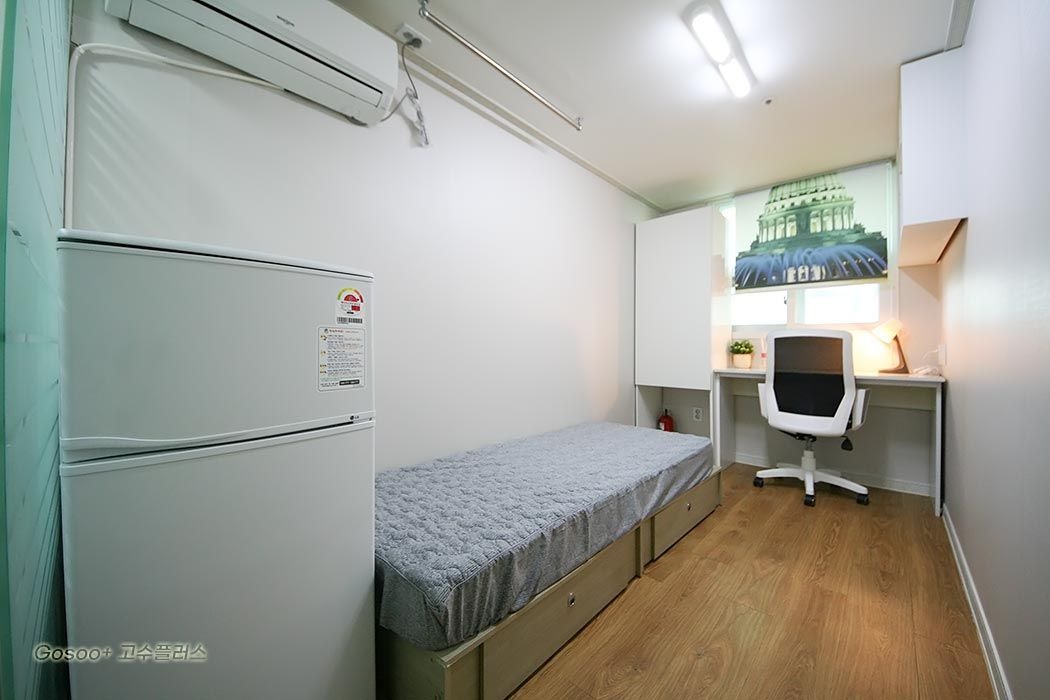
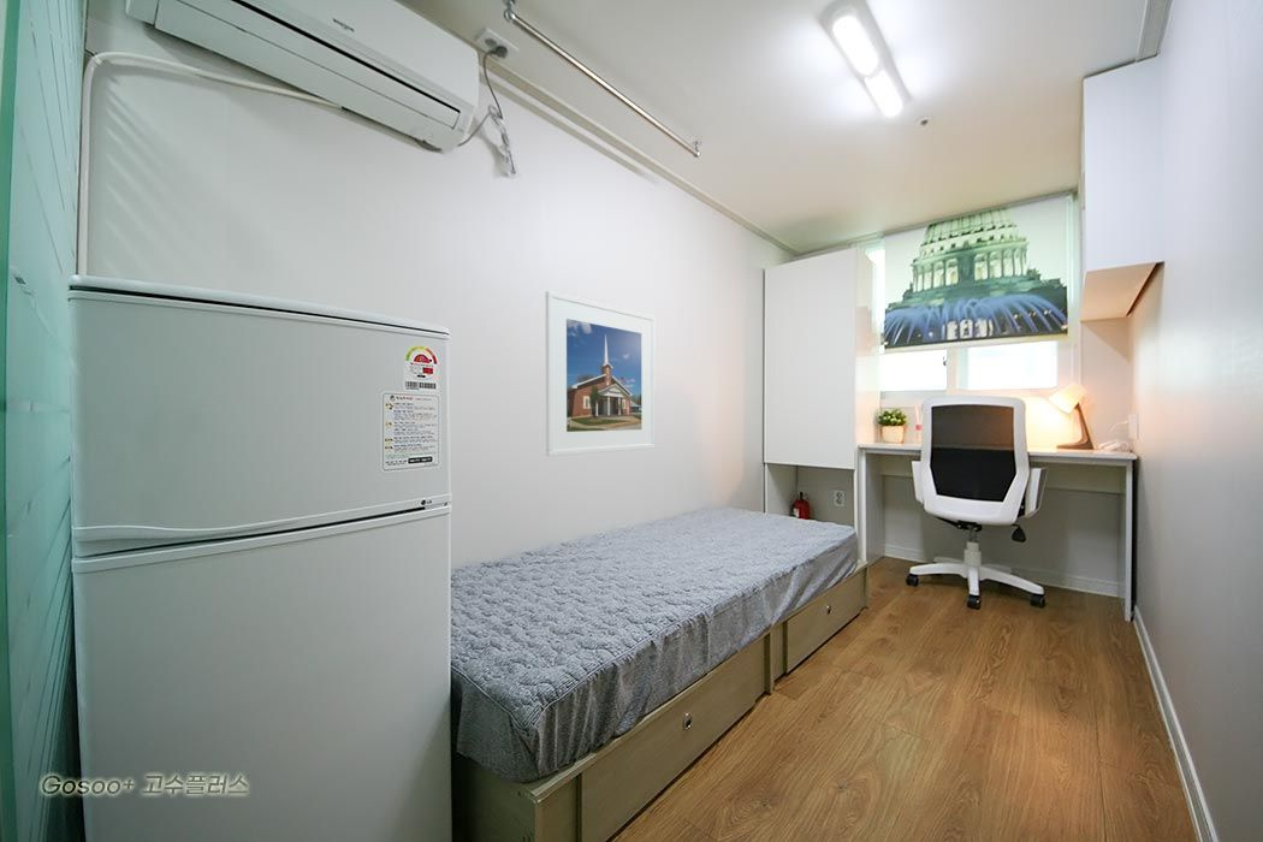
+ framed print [545,290,657,457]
